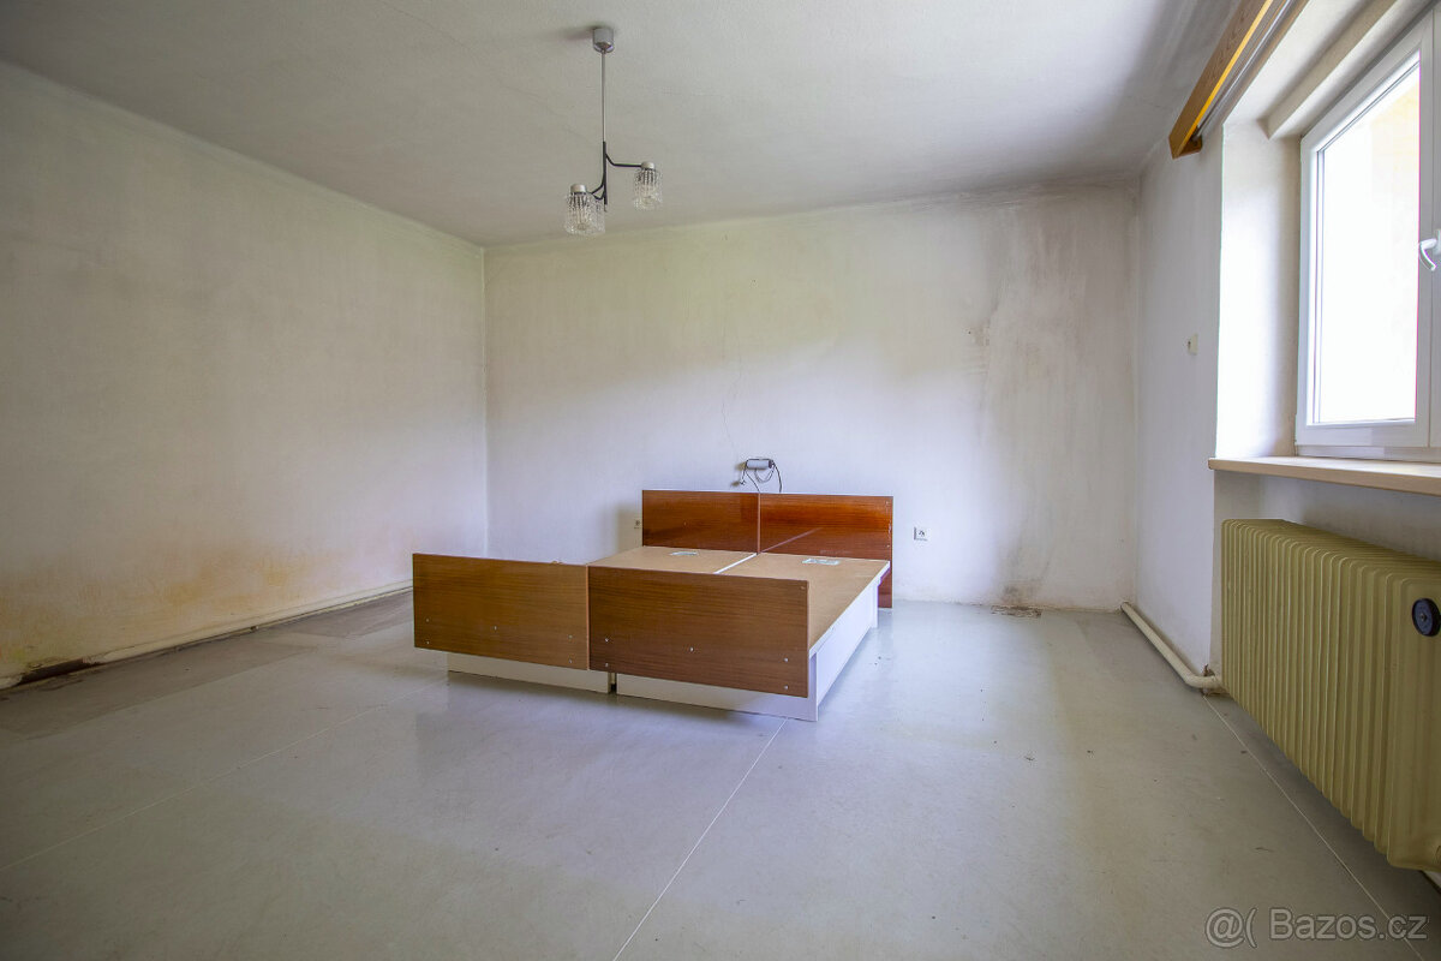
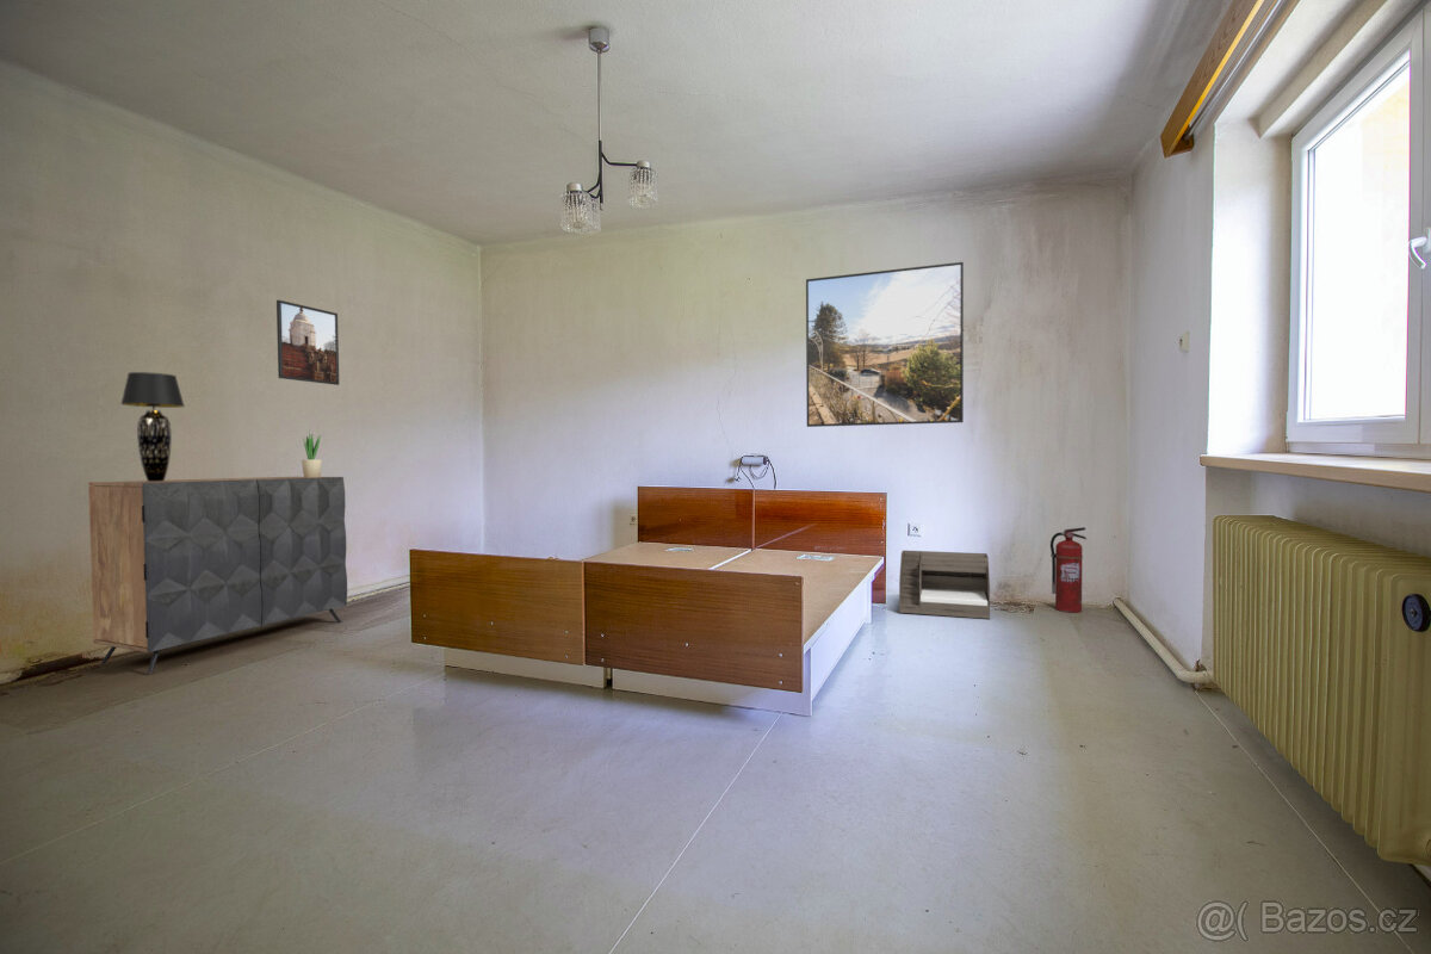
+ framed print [805,261,965,428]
+ bed [898,550,991,620]
+ fire extinguisher [1049,526,1088,614]
+ dresser [87,476,348,674]
+ table lamp [119,371,186,482]
+ potted plant [301,429,323,478]
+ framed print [275,299,340,386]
